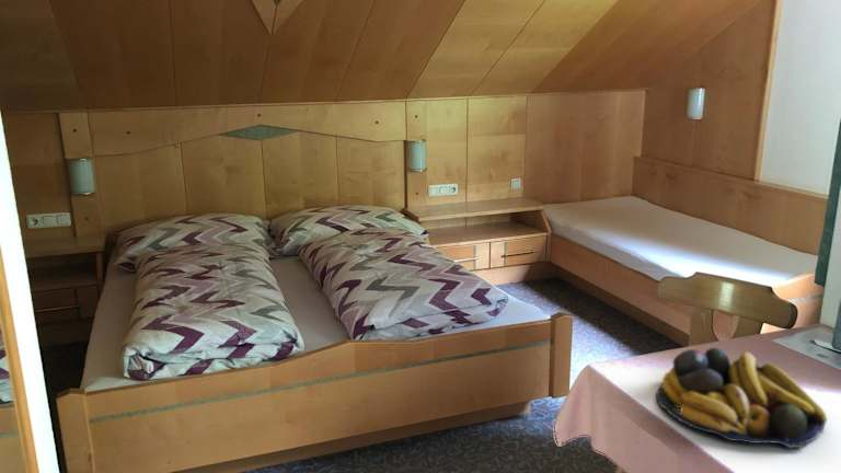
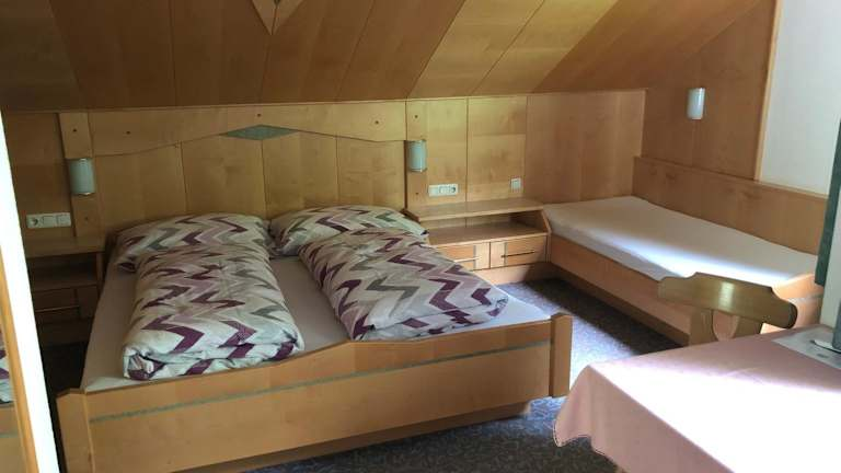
- fruit bowl [655,347,828,450]
